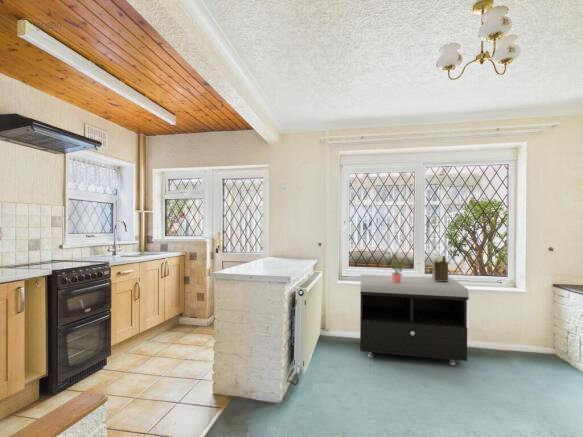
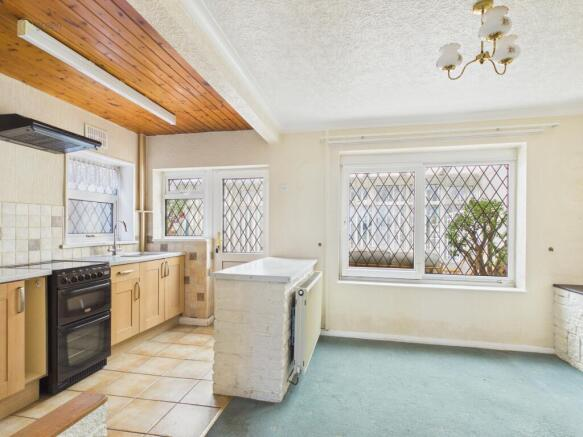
- decorative box [431,255,449,281]
- storage bench [359,273,470,366]
- potted plant [389,254,412,283]
